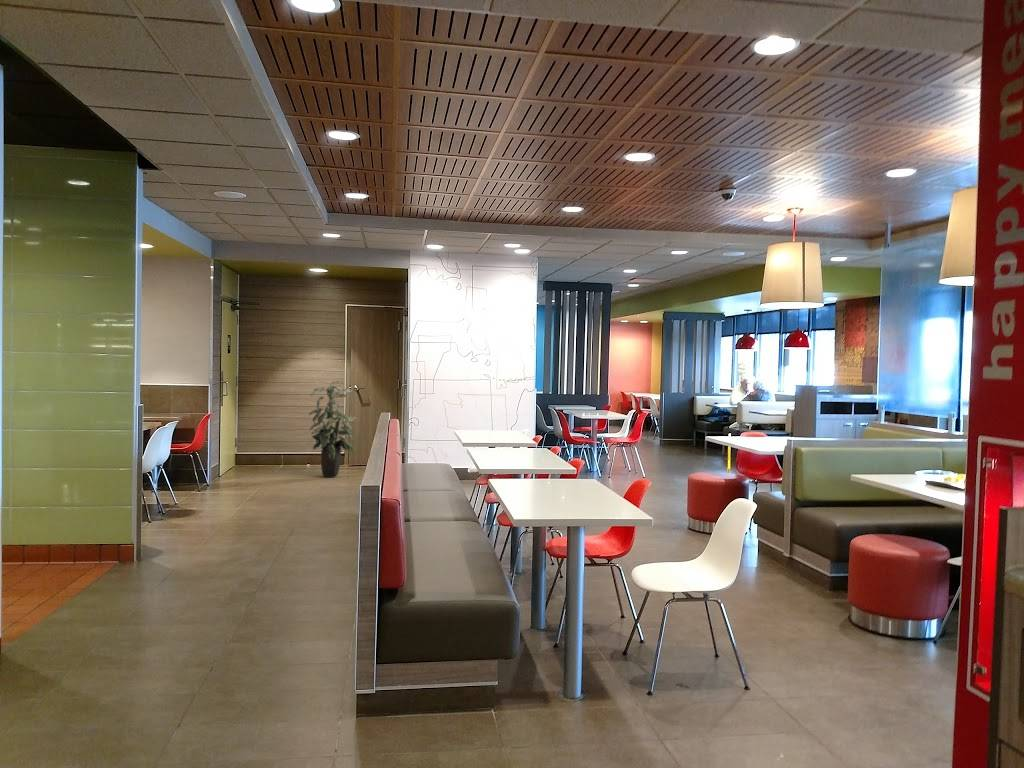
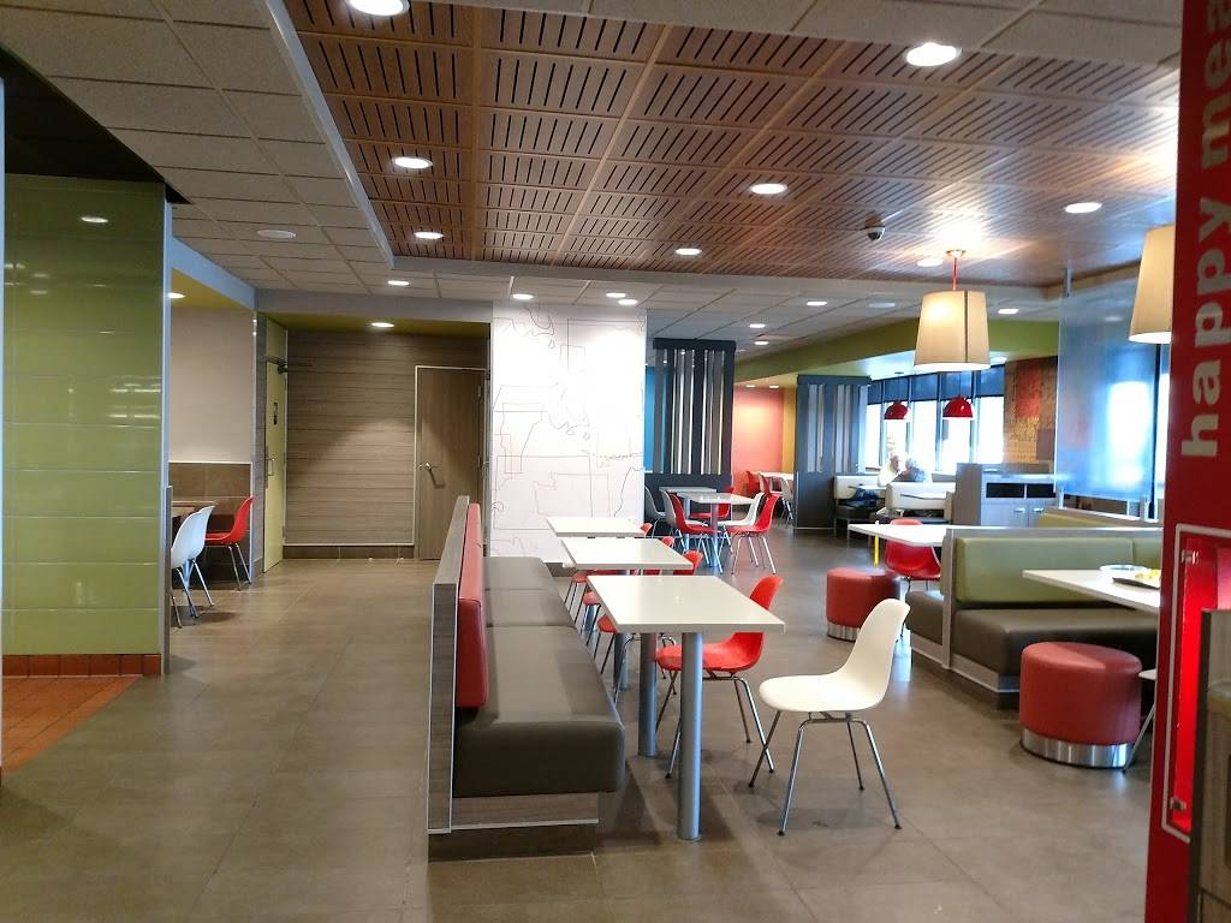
- indoor plant [308,380,357,479]
